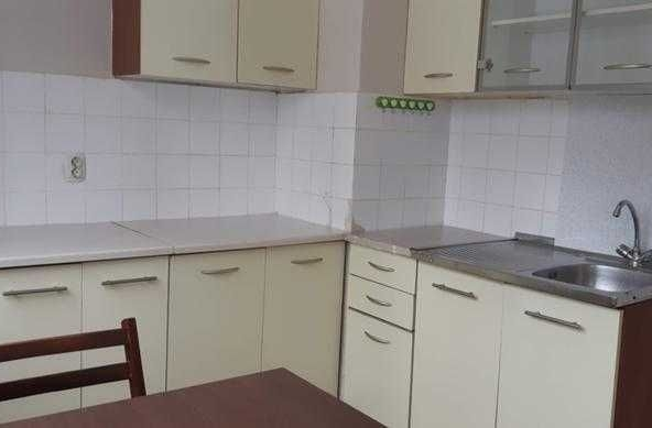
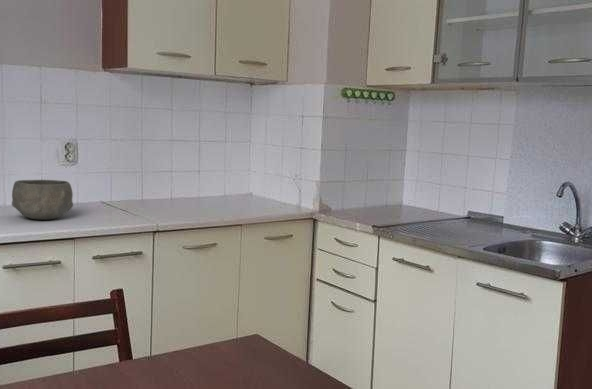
+ bowl [11,179,74,221]
